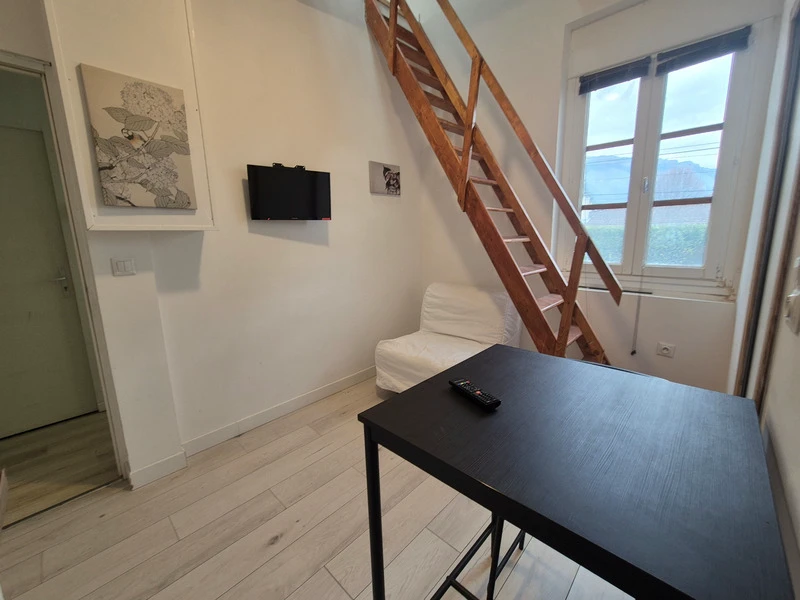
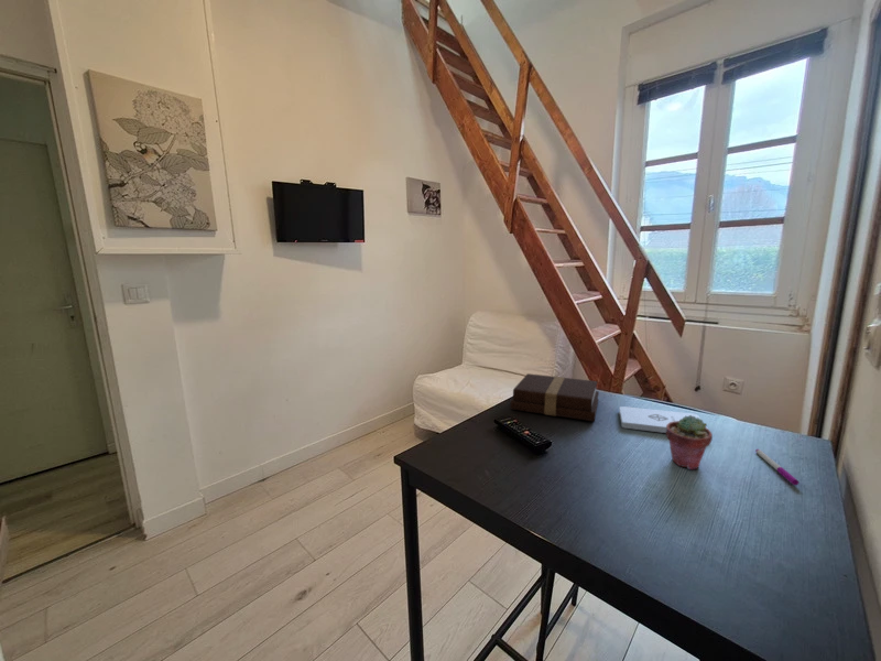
+ pen [754,448,800,486]
+ notepad [618,405,708,434]
+ book [509,372,600,423]
+ potted succulent [665,415,714,470]
